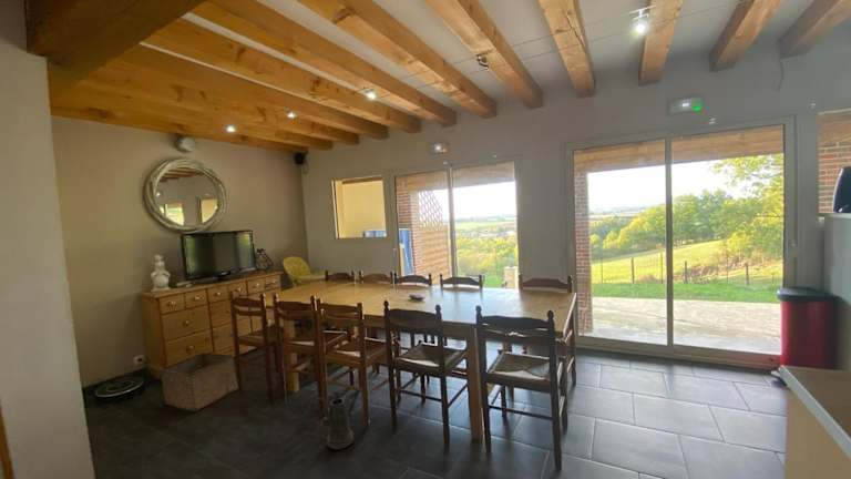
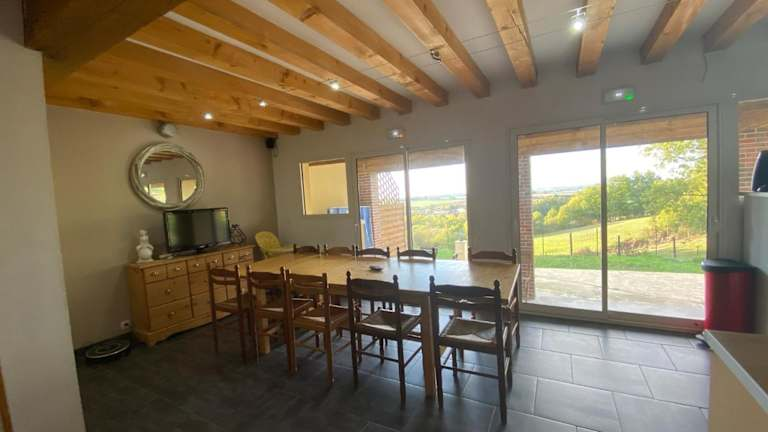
- watering can [298,388,361,450]
- storage bin [157,351,239,412]
